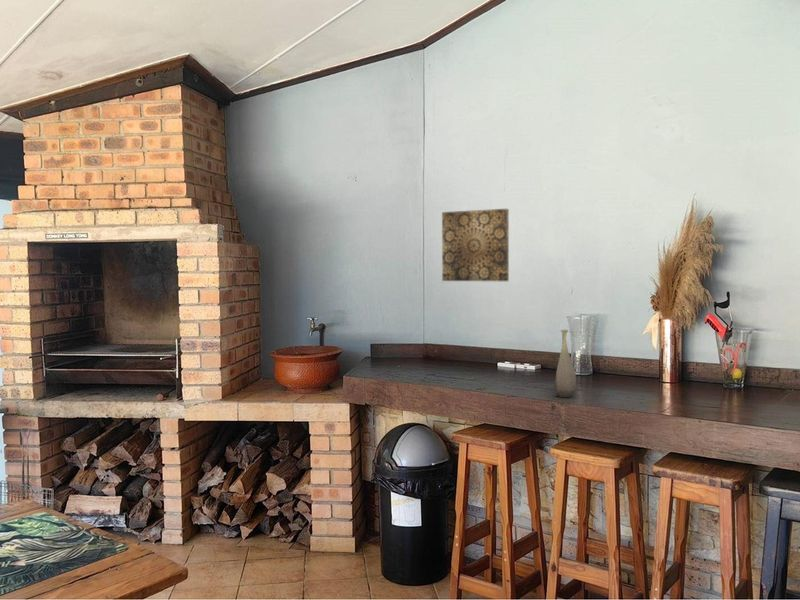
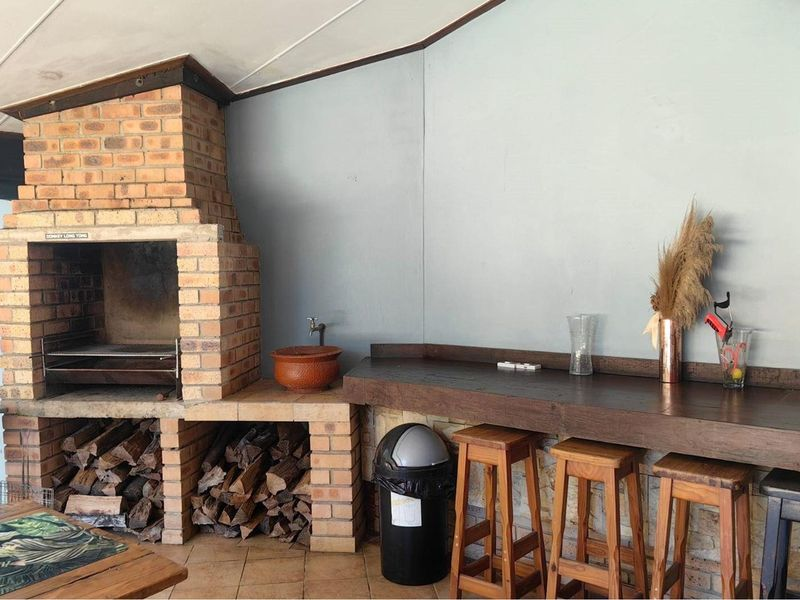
- bottle [553,329,578,398]
- wall art [441,208,510,282]
